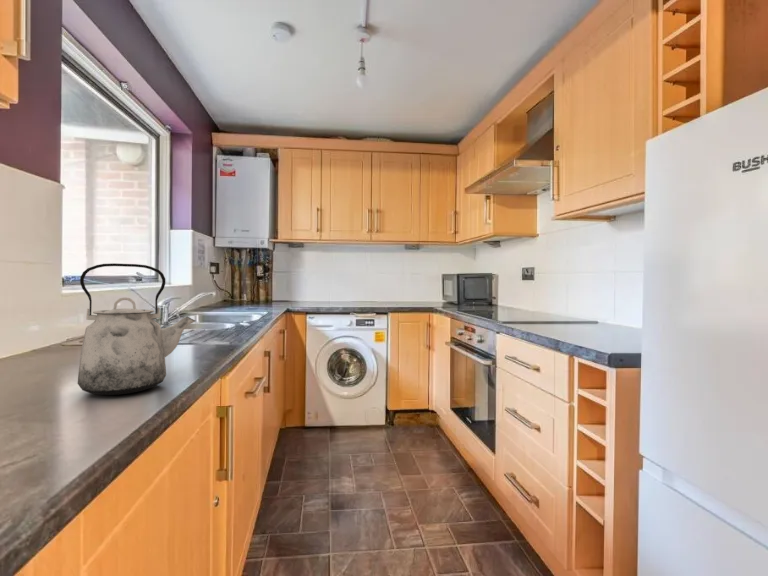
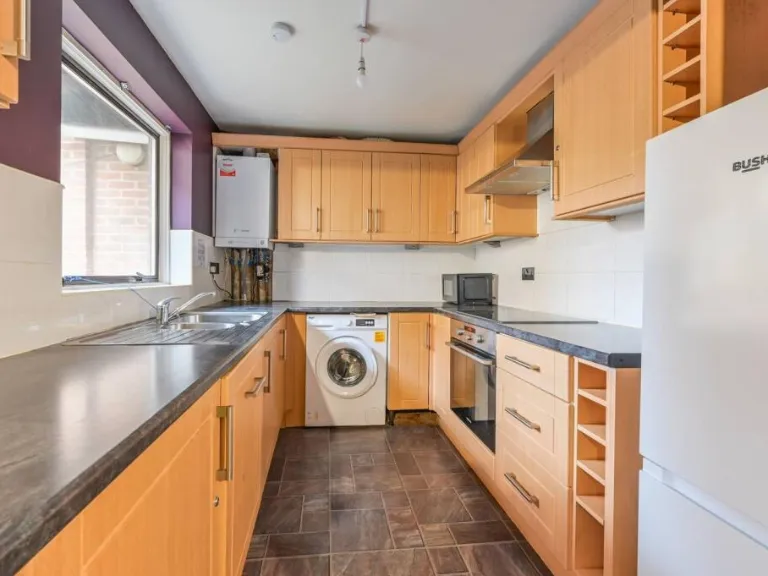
- kettle [77,262,196,396]
